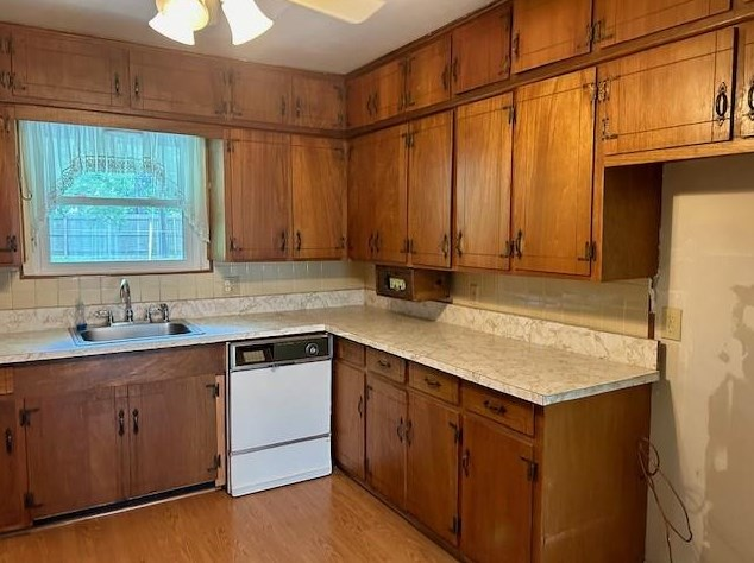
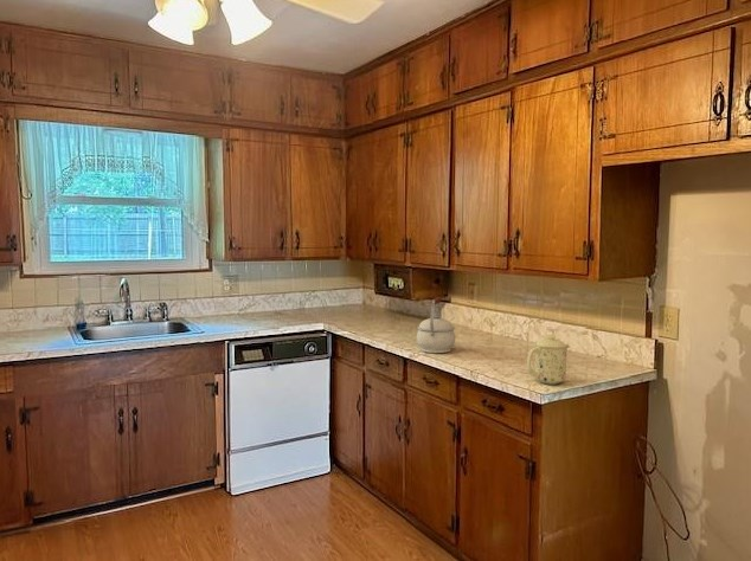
+ kettle [416,296,456,354]
+ mug [526,335,571,386]
